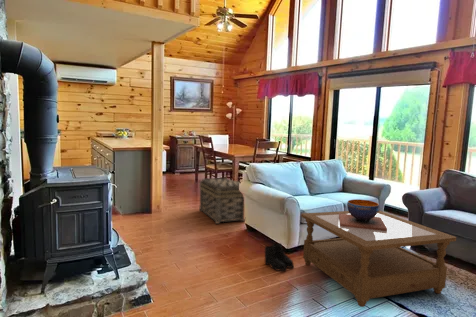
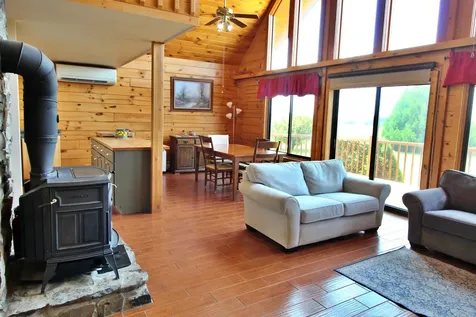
- boots [263,242,295,272]
- decorative bowl [339,198,387,231]
- coffee table [300,210,457,308]
- basket [198,174,246,225]
